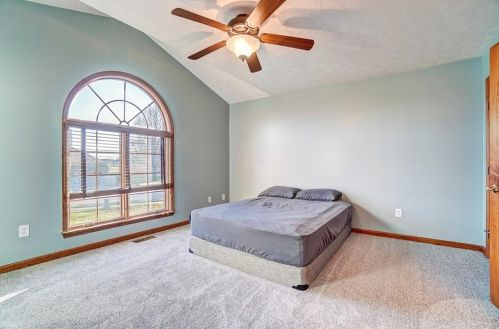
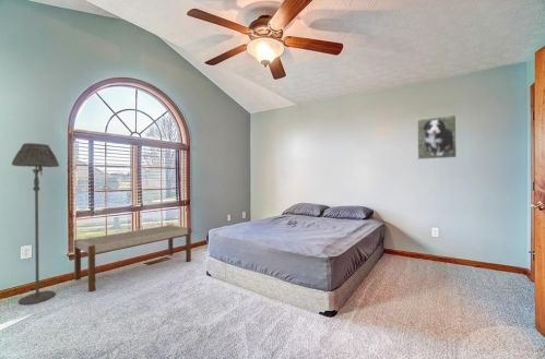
+ bench [73,224,192,292]
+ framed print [416,113,458,160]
+ floor lamp [11,142,60,306]
